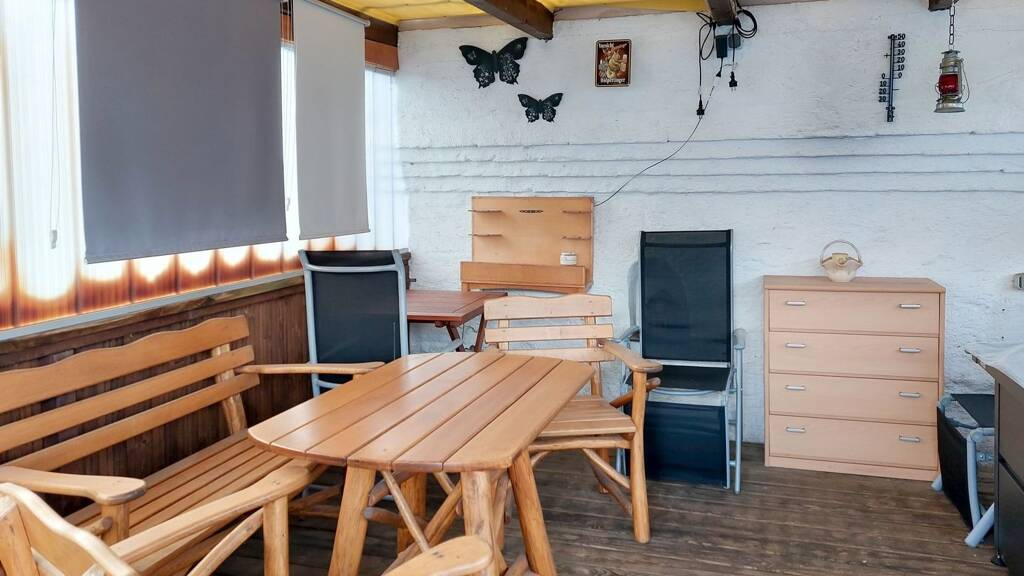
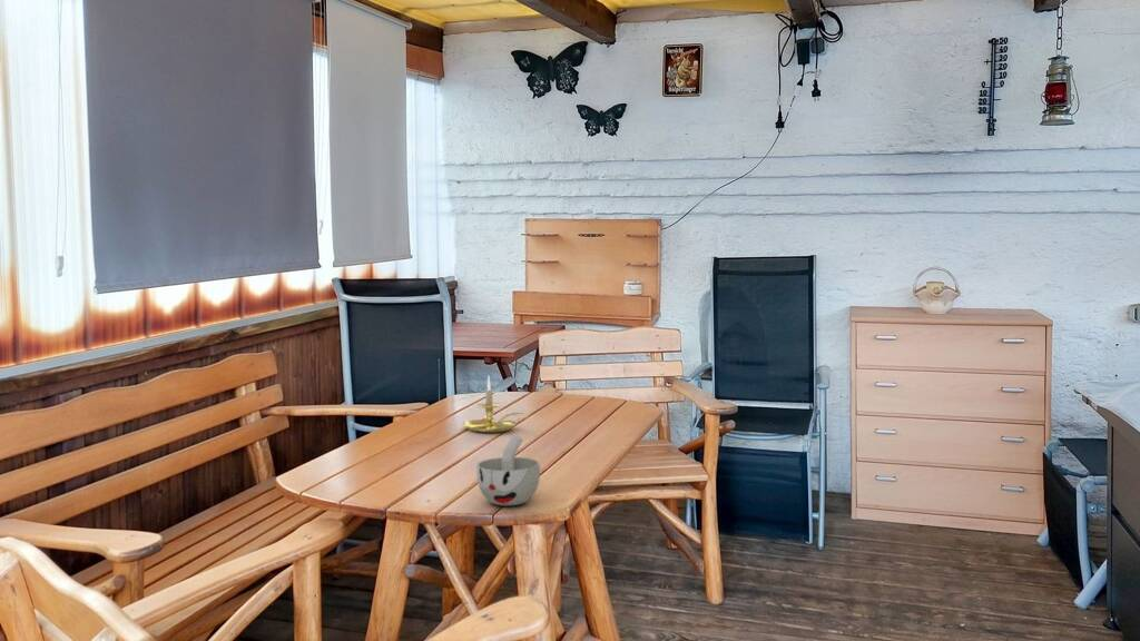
+ cup [475,434,541,506]
+ candle holder [462,375,524,434]
